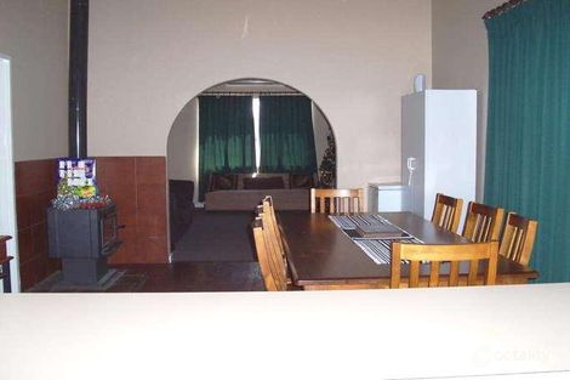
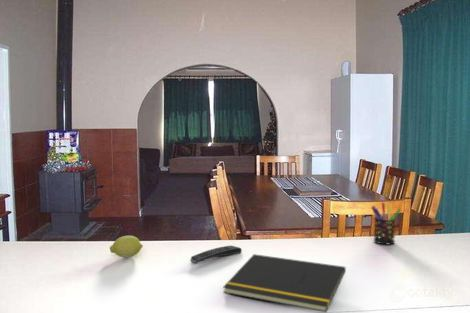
+ remote control [189,245,243,264]
+ fruit [109,235,144,258]
+ notepad [222,253,347,313]
+ pen holder [370,201,402,245]
